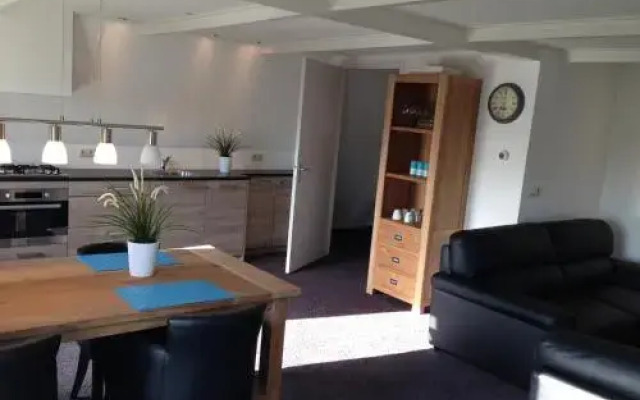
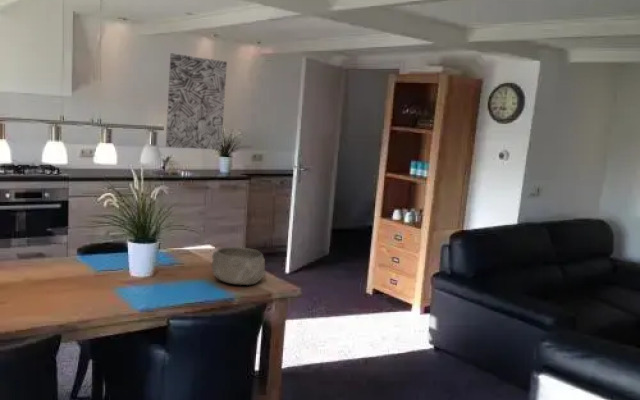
+ wall art [165,53,228,150]
+ bowl [211,246,267,286]
